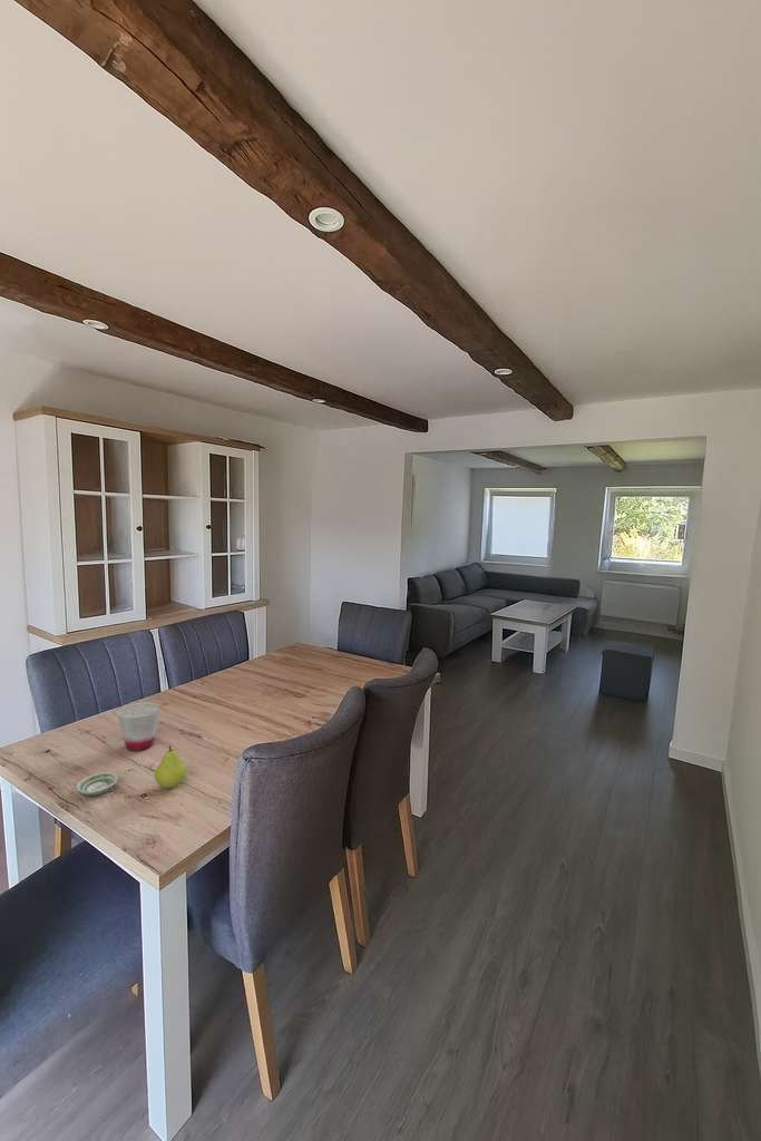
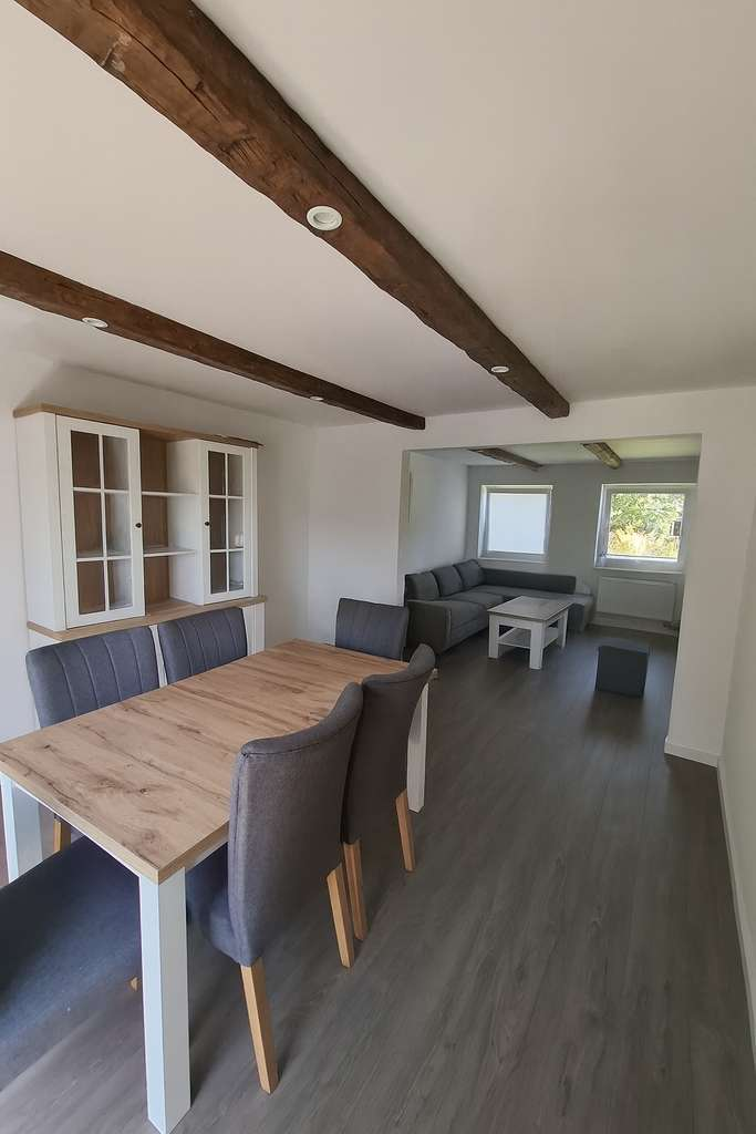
- cup [116,701,162,752]
- saucer [75,771,119,797]
- fruit [154,744,188,789]
